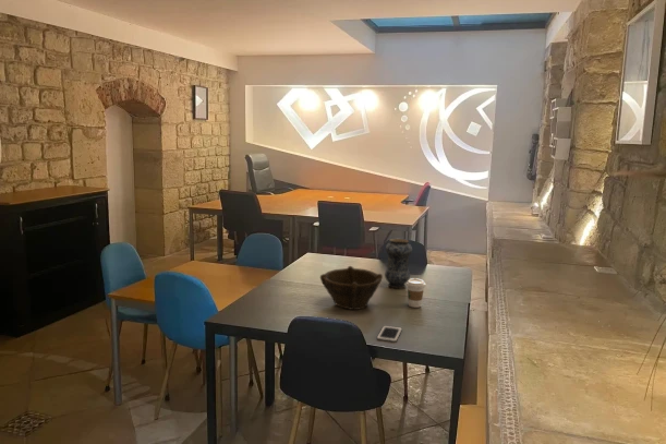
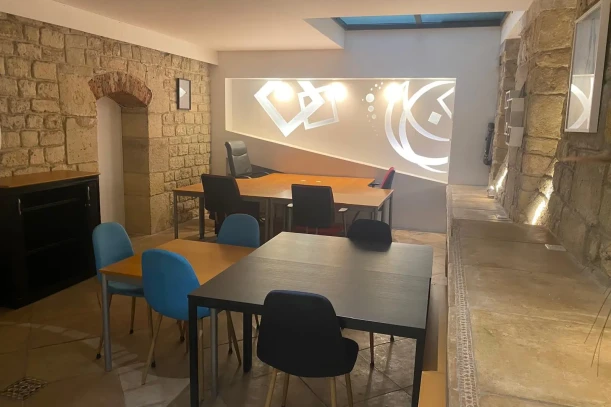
- bowl [319,265,384,311]
- coffee cup [405,277,426,309]
- cell phone [376,324,403,344]
- vase [384,238,413,289]
